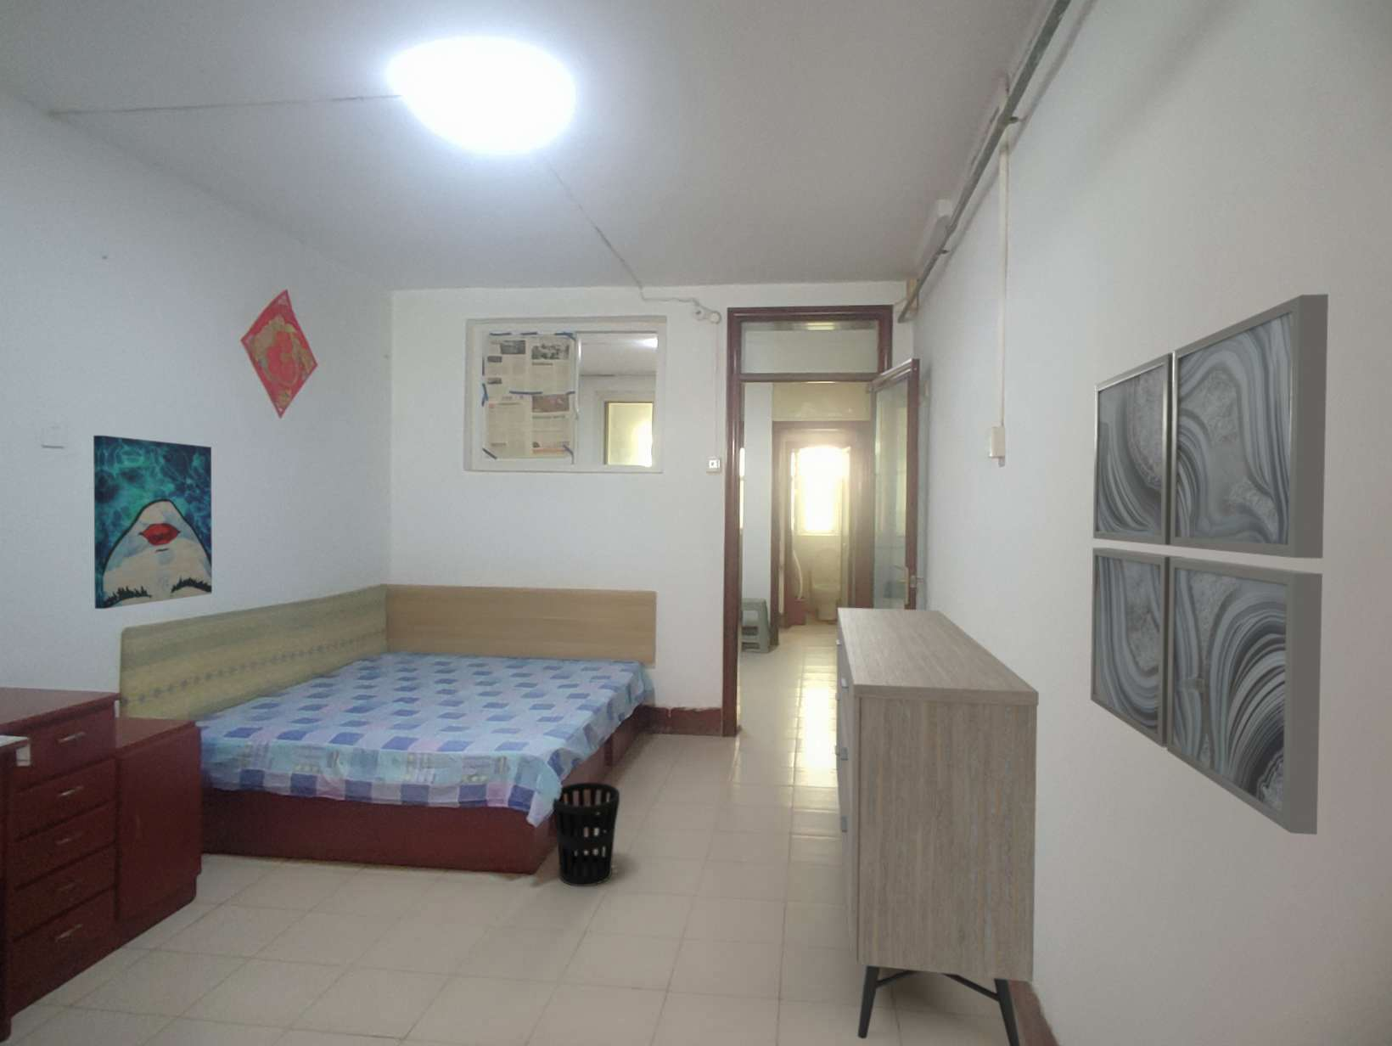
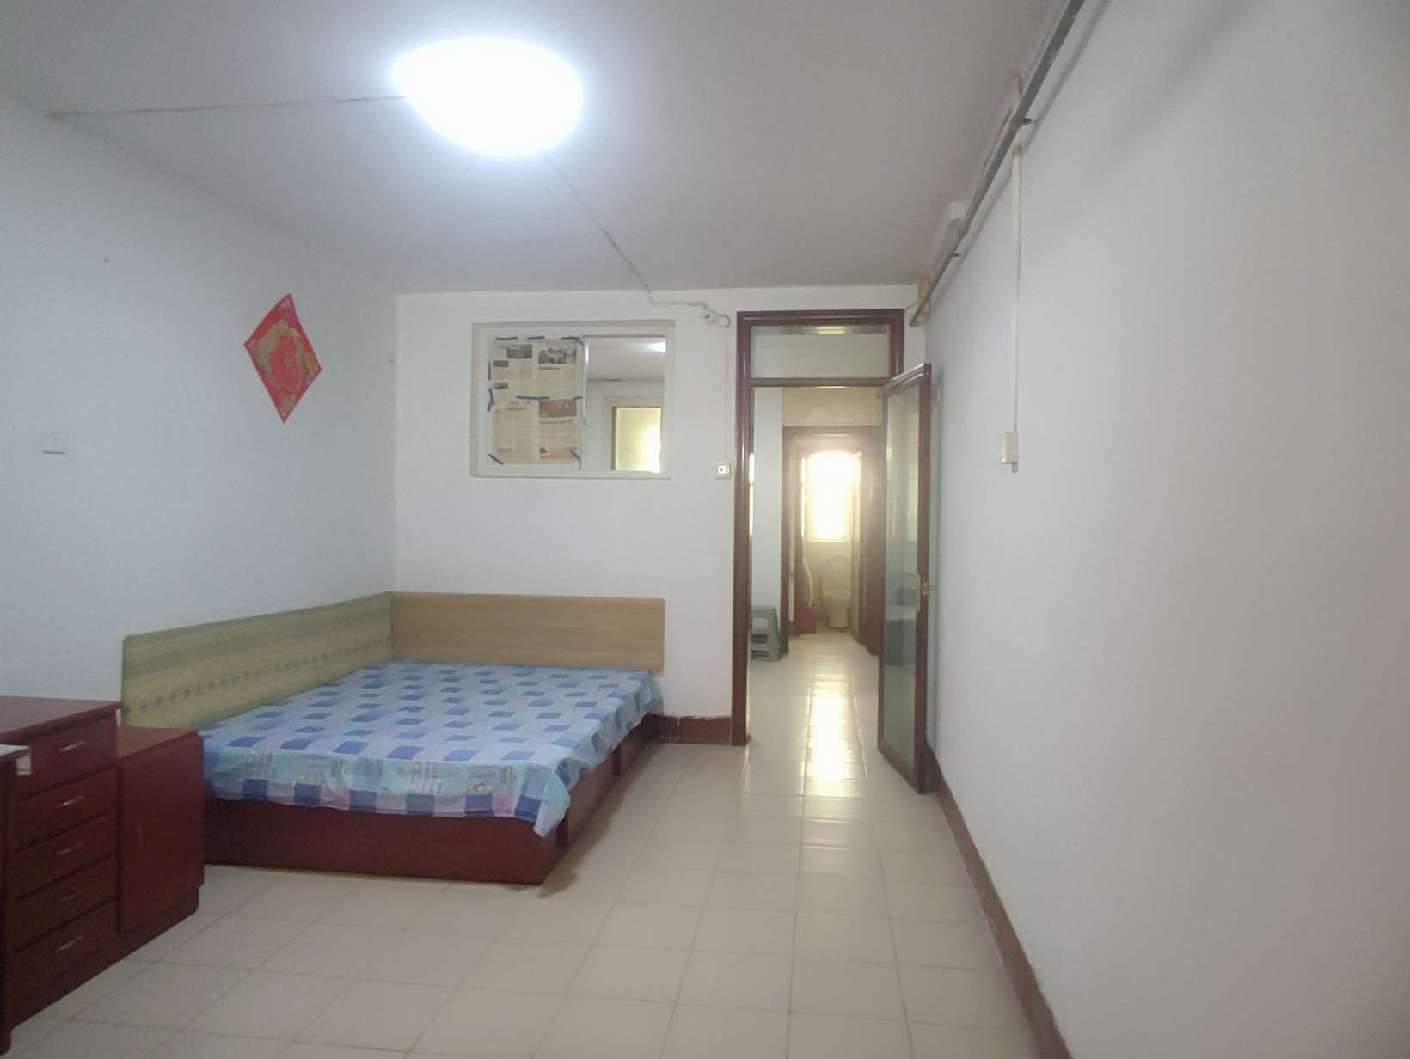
- wastebasket [552,781,621,888]
- wall art [92,435,213,610]
- wall art [1090,293,1329,835]
- dresser [834,608,1039,1046]
